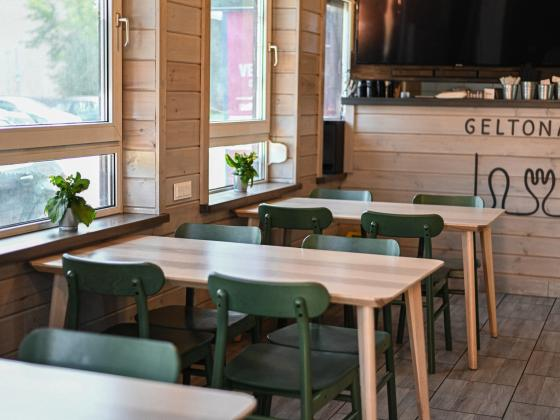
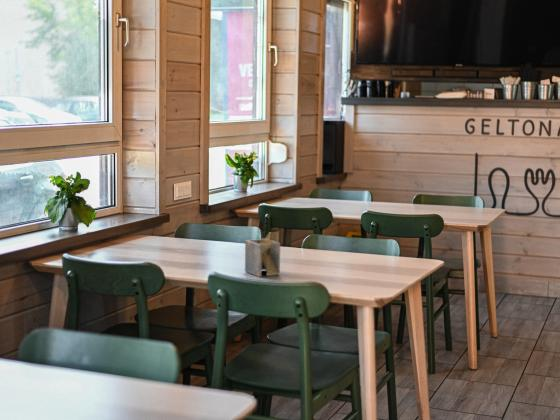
+ napkin holder [244,231,281,278]
